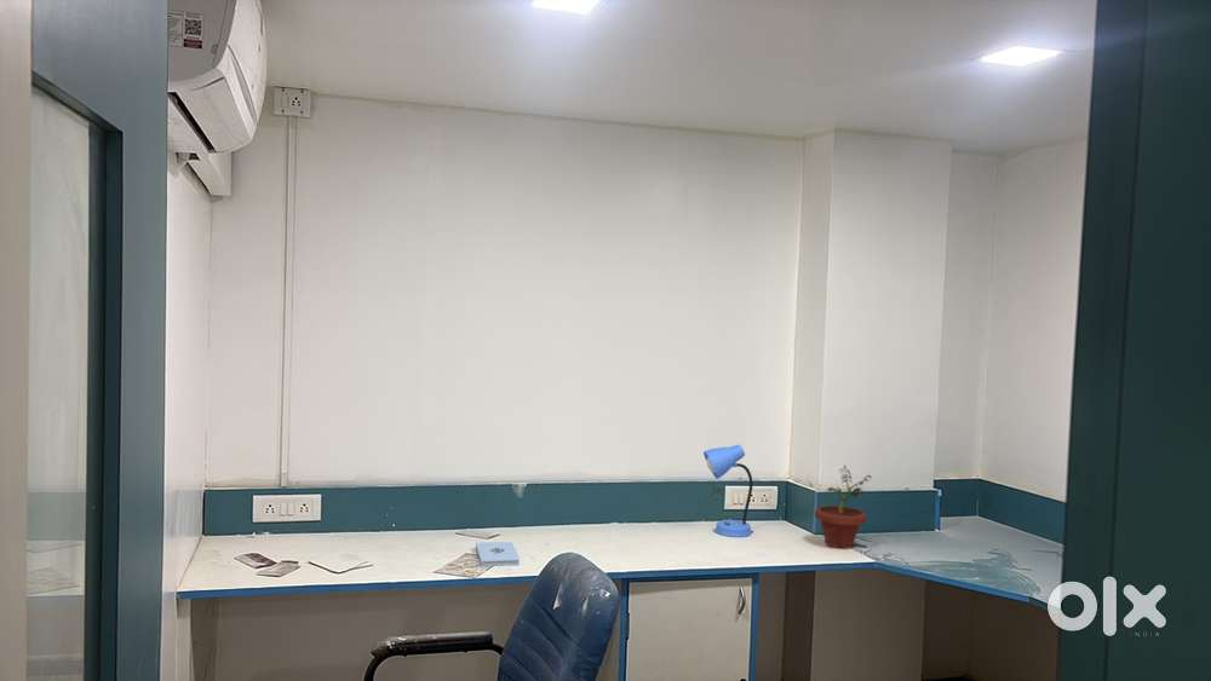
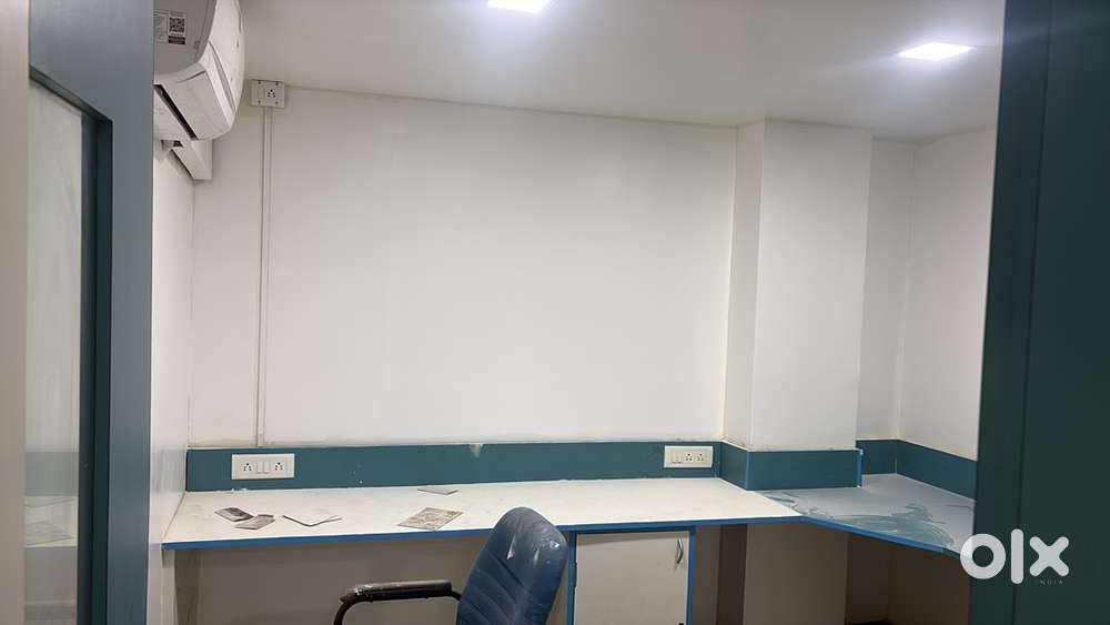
- notepad [475,541,521,567]
- potted plant [814,464,873,549]
- desk lamp [702,444,754,538]
